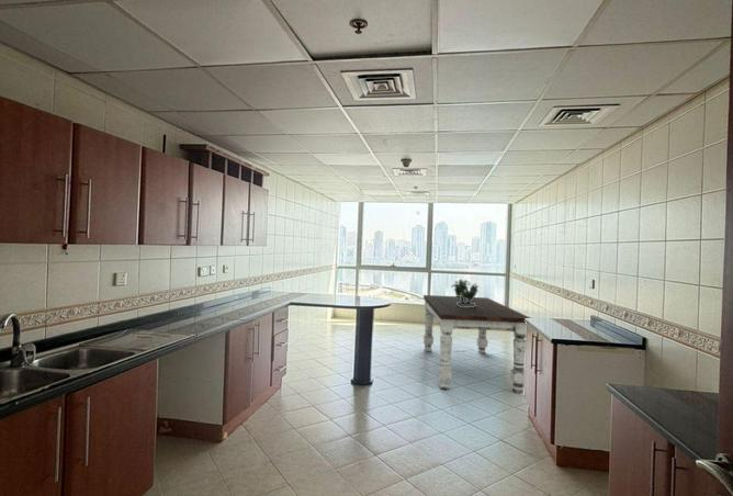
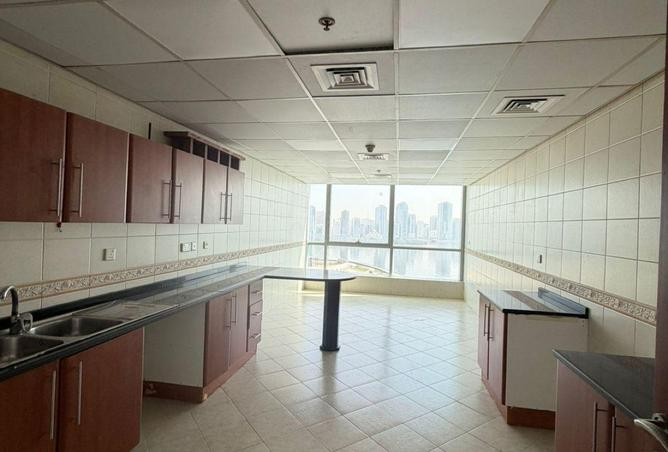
- potted plant [451,278,480,307]
- dining table [422,294,531,394]
